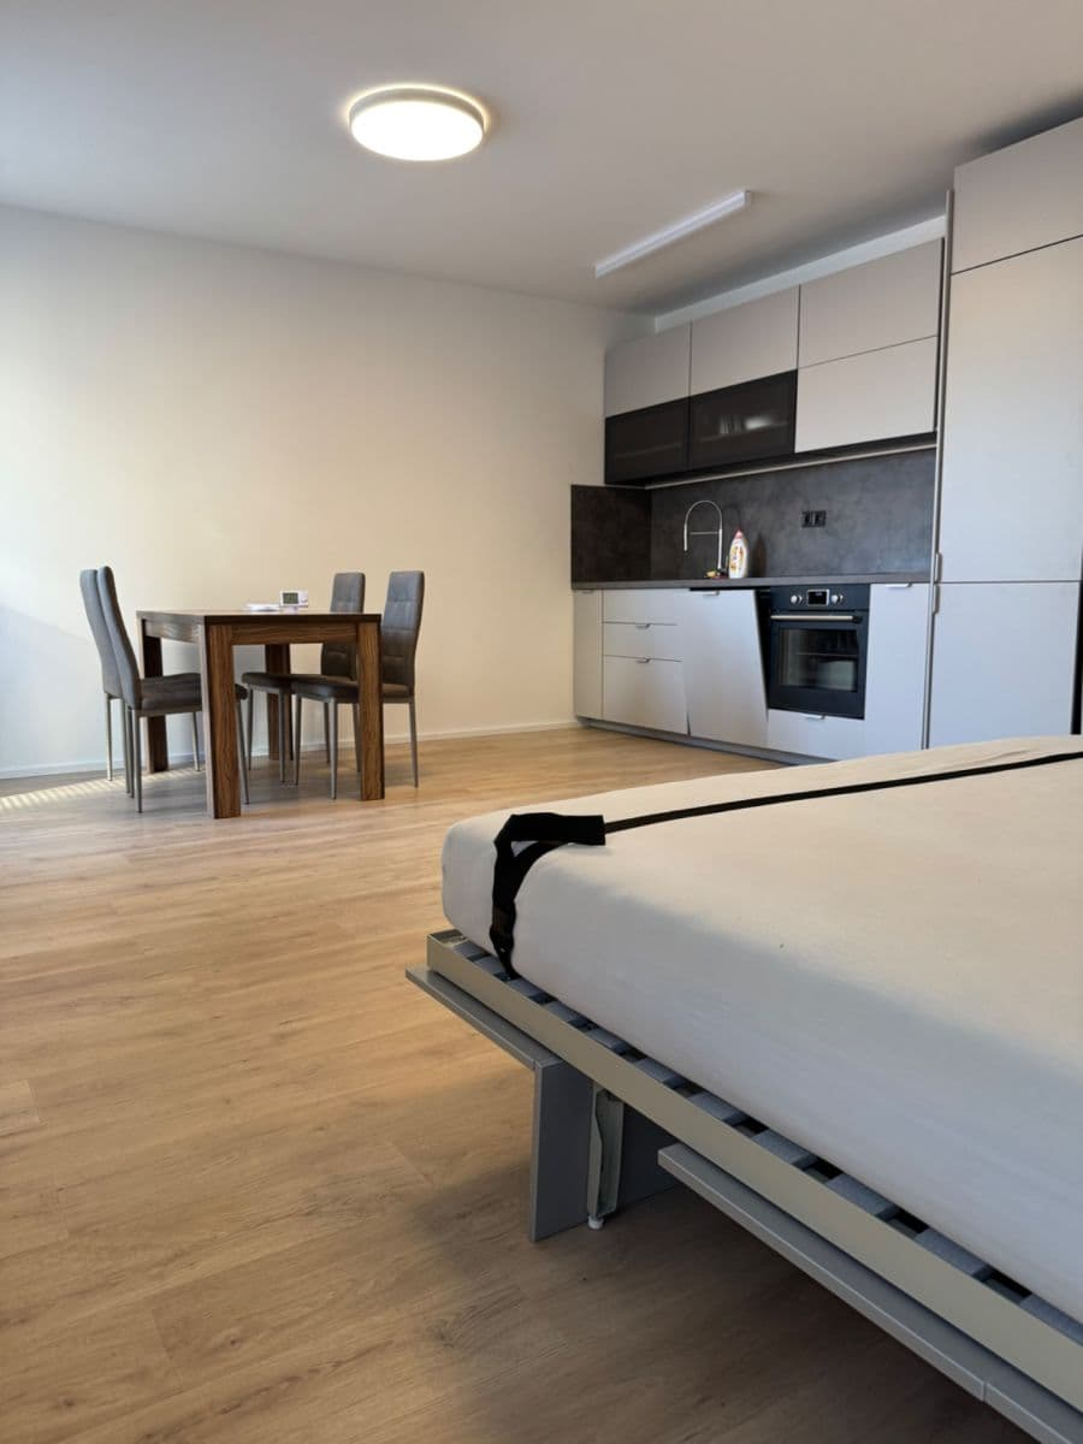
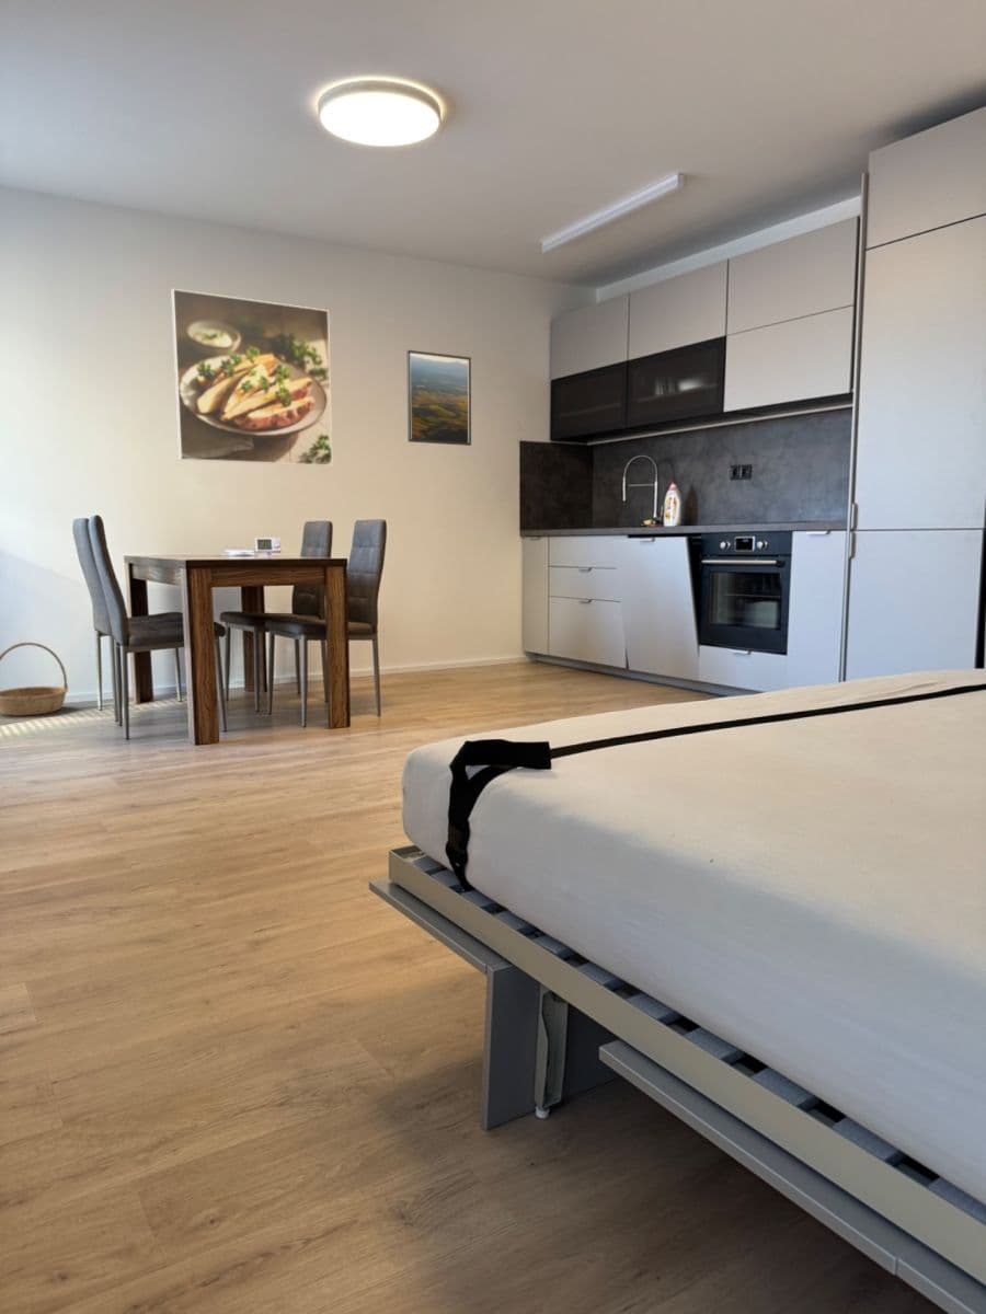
+ basket [0,642,69,717]
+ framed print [405,349,472,447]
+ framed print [170,288,333,468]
